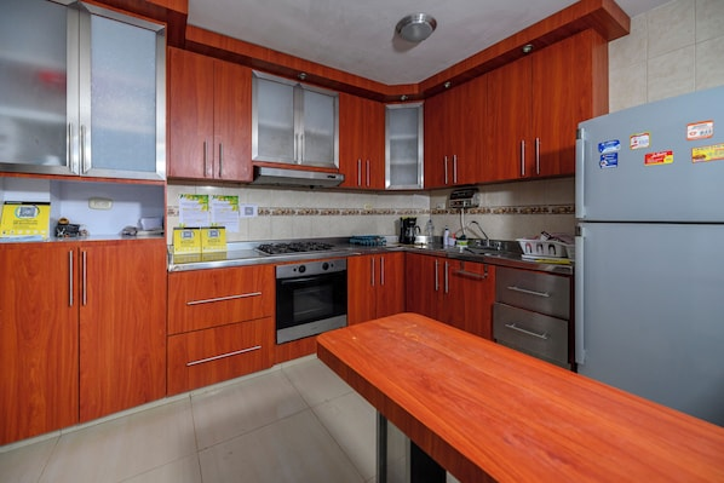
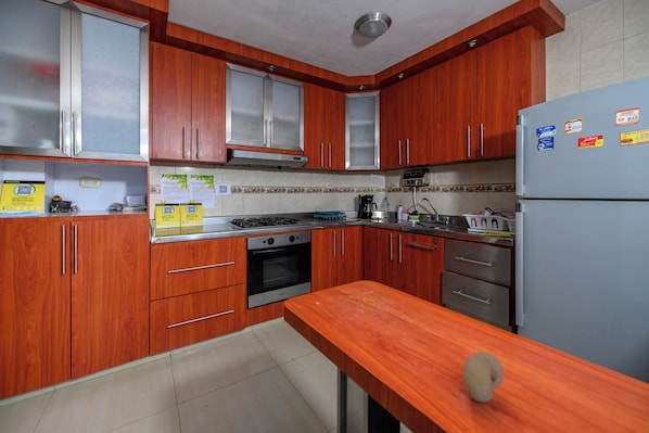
+ fruit [462,351,505,404]
